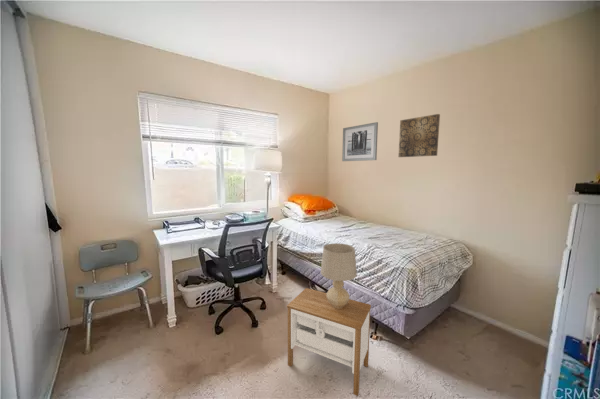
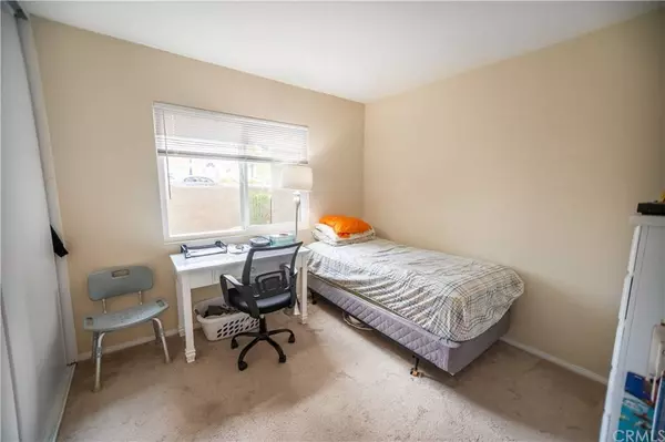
- table lamp [320,242,358,308]
- wall art [341,121,379,162]
- wall art [398,113,441,158]
- nightstand [286,287,372,397]
